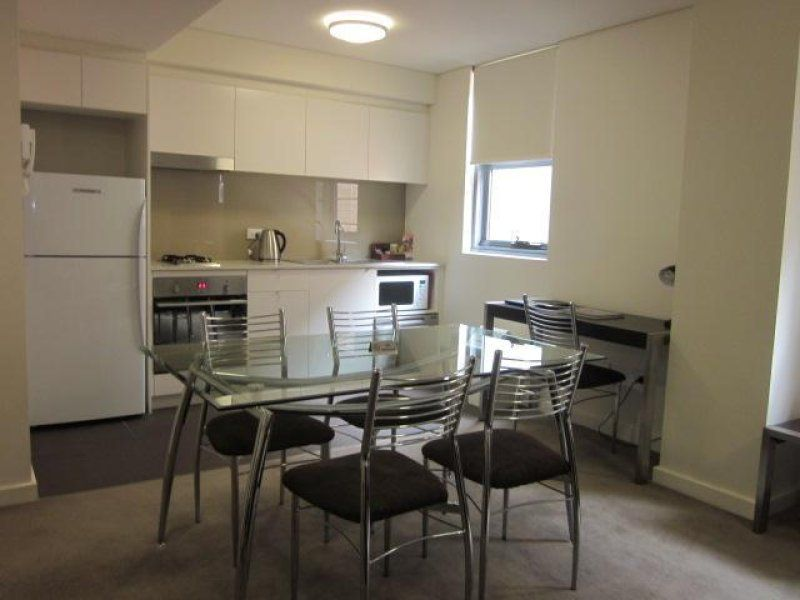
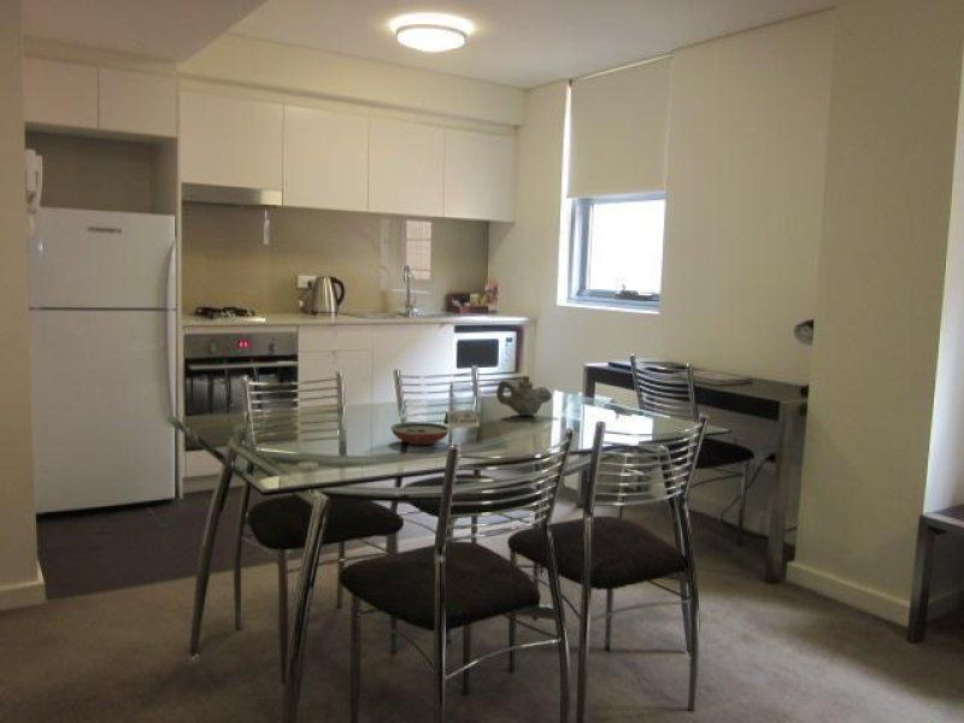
+ decorative bowl [389,422,452,446]
+ teapot [495,375,553,417]
